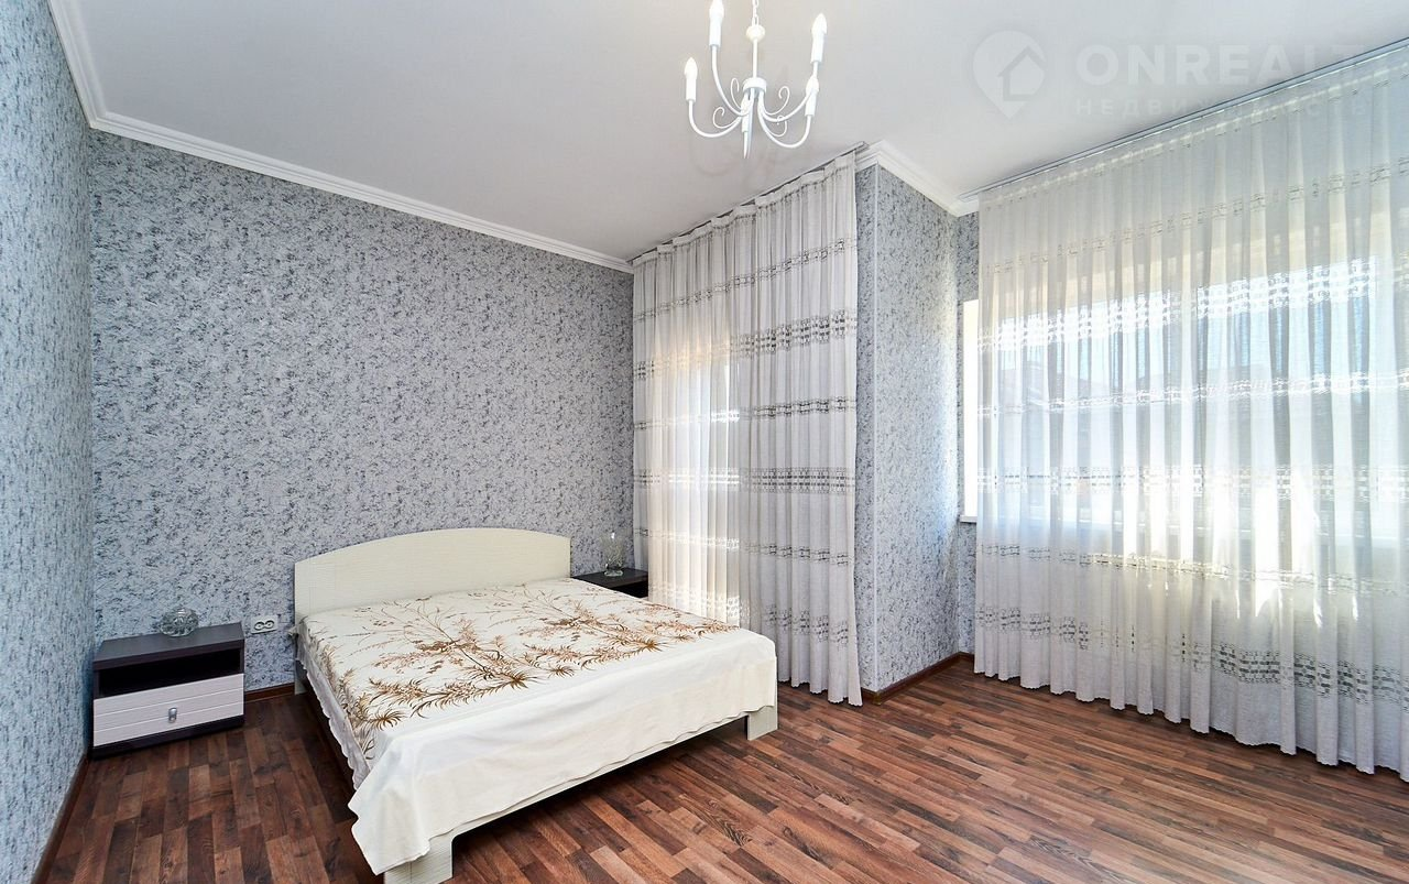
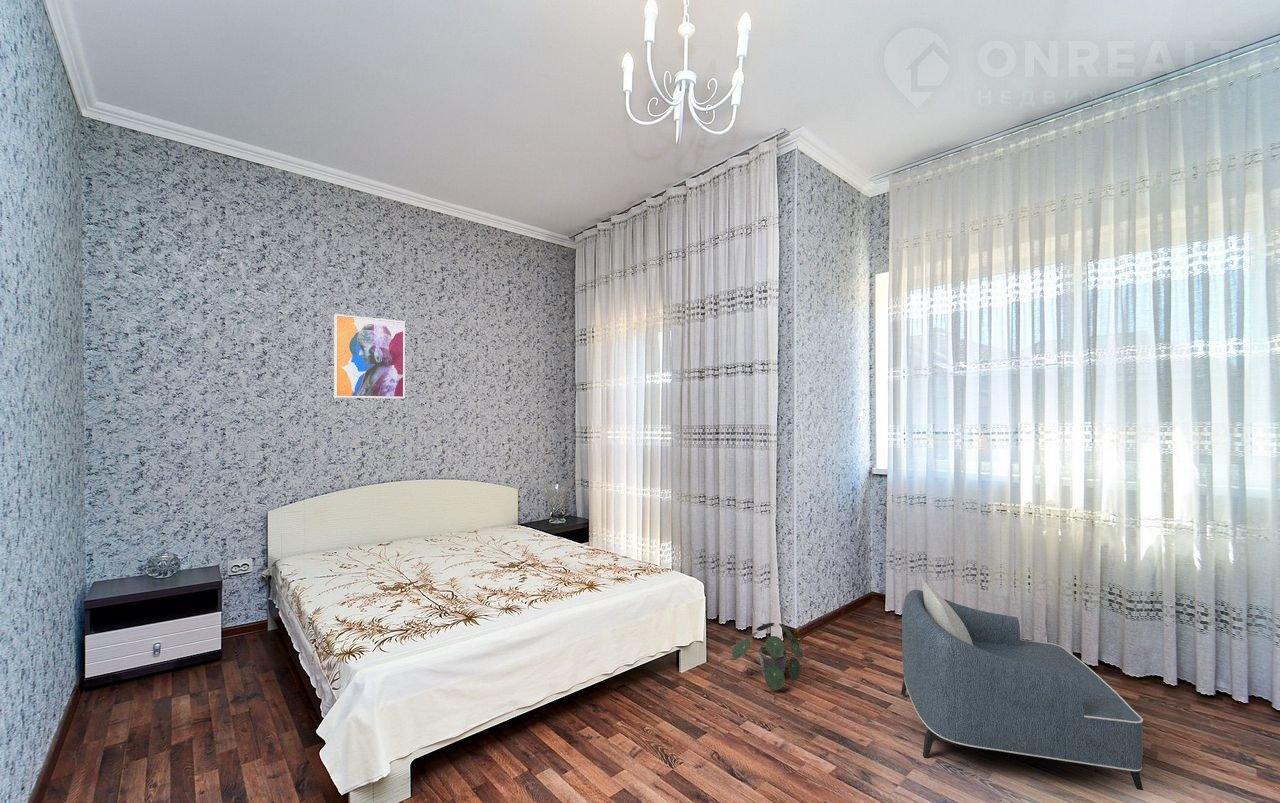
+ potted plant [731,622,805,691]
+ wall art [333,313,406,399]
+ armchair [900,577,1144,791]
